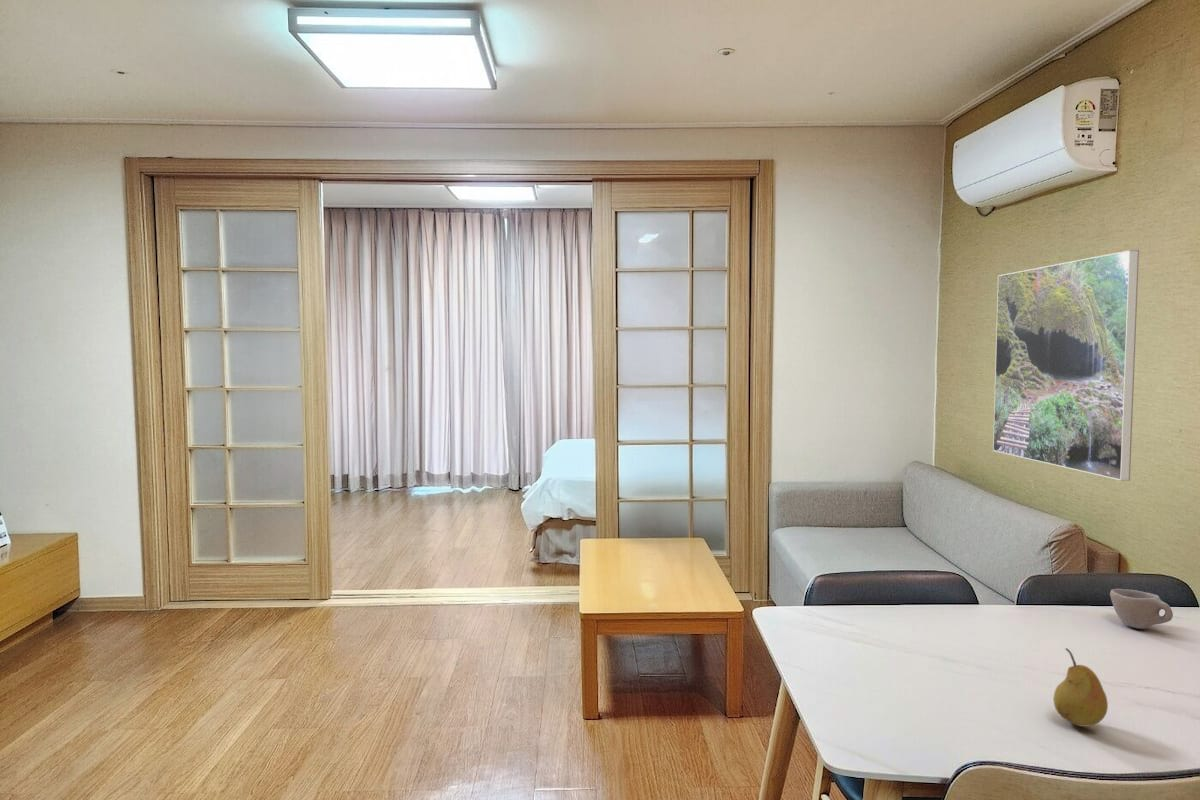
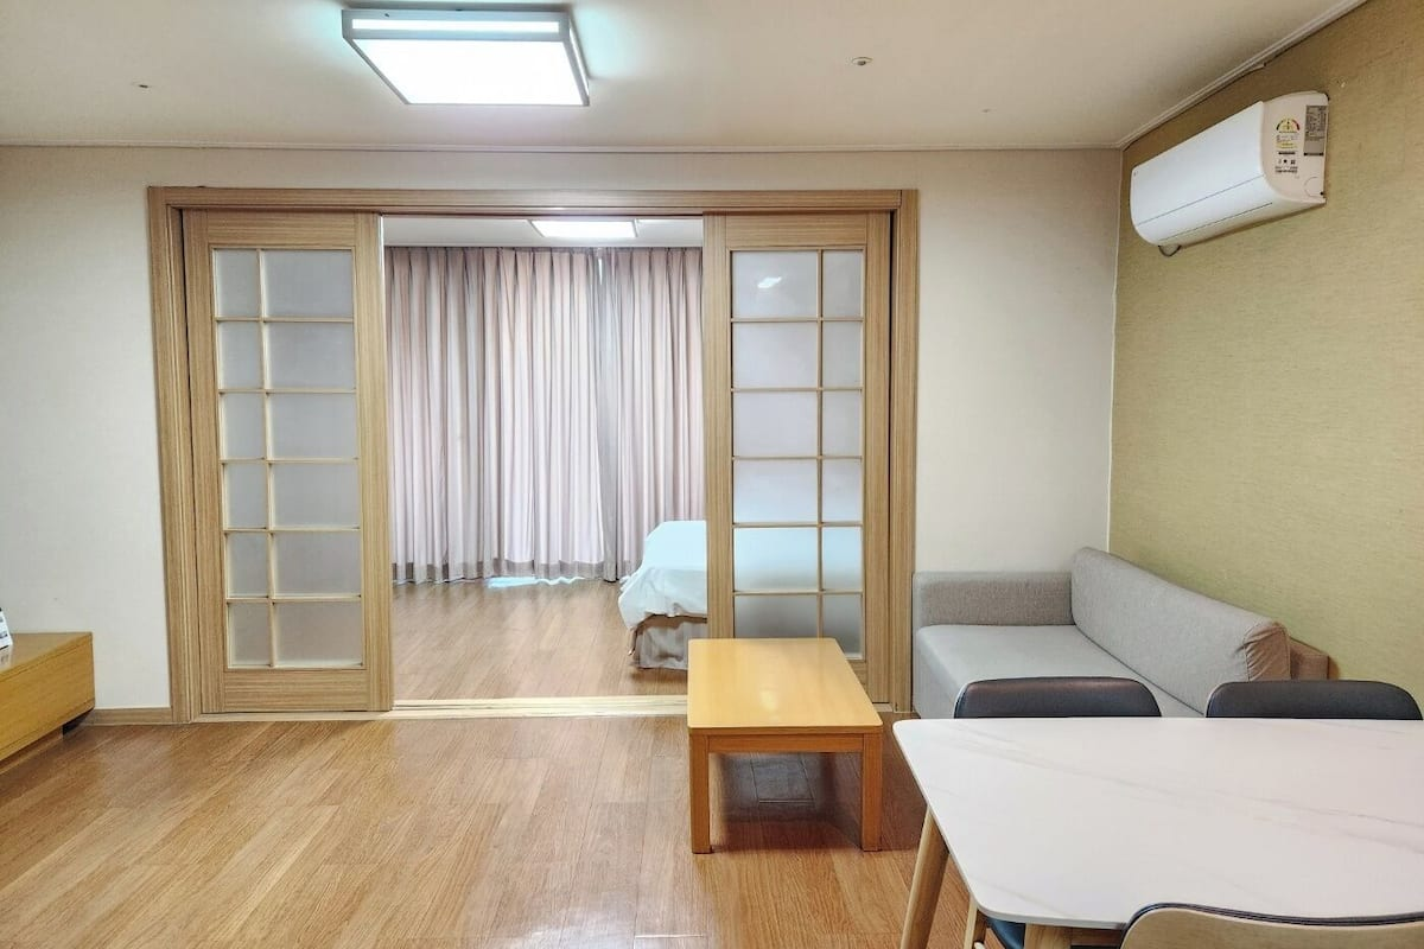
- fruit [1052,647,1109,728]
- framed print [992,249,1140,482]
- cup [1109,588,1174,630]
